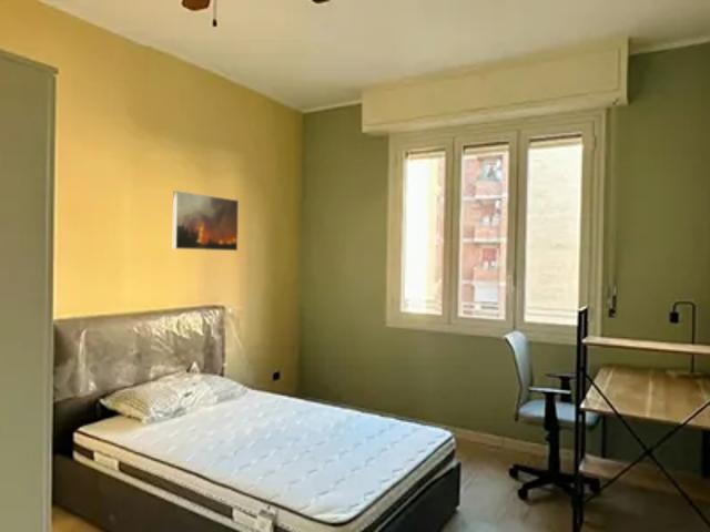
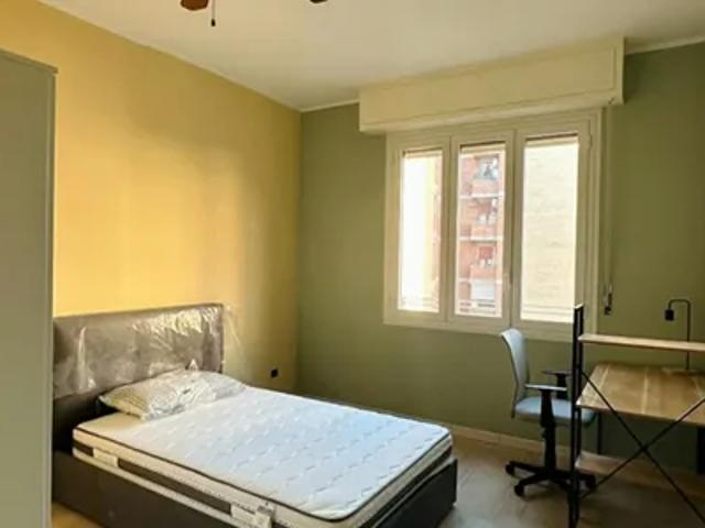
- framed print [172,190,240,252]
